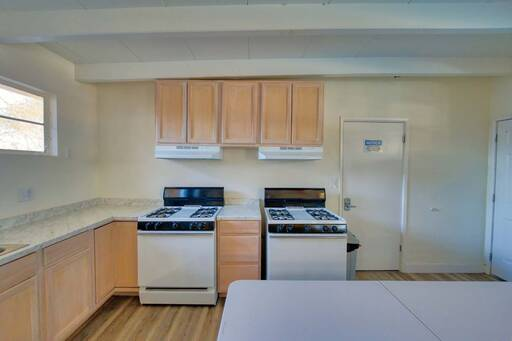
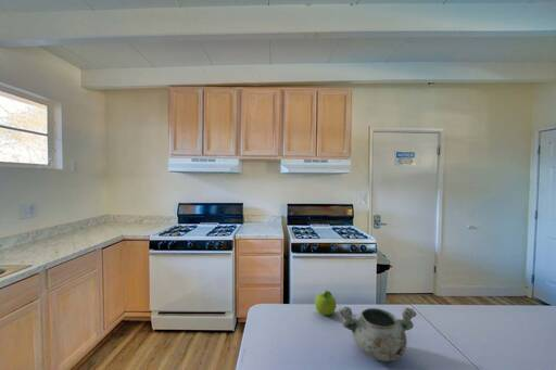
+ fruit [314,290,338,316]
+ decorative bowl [338,306,418,362]
